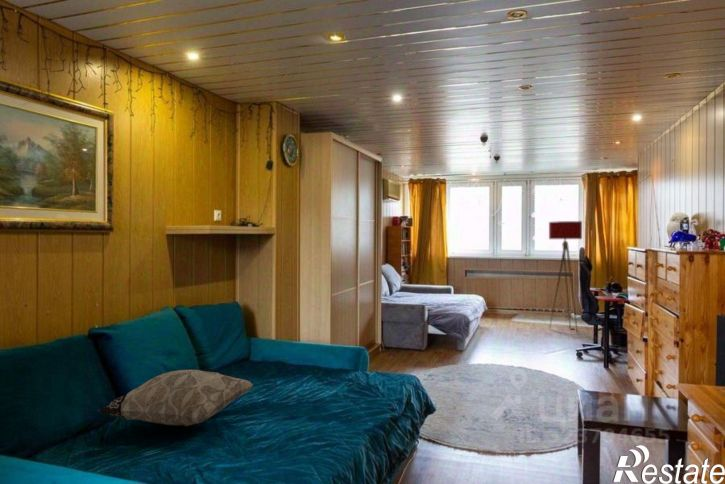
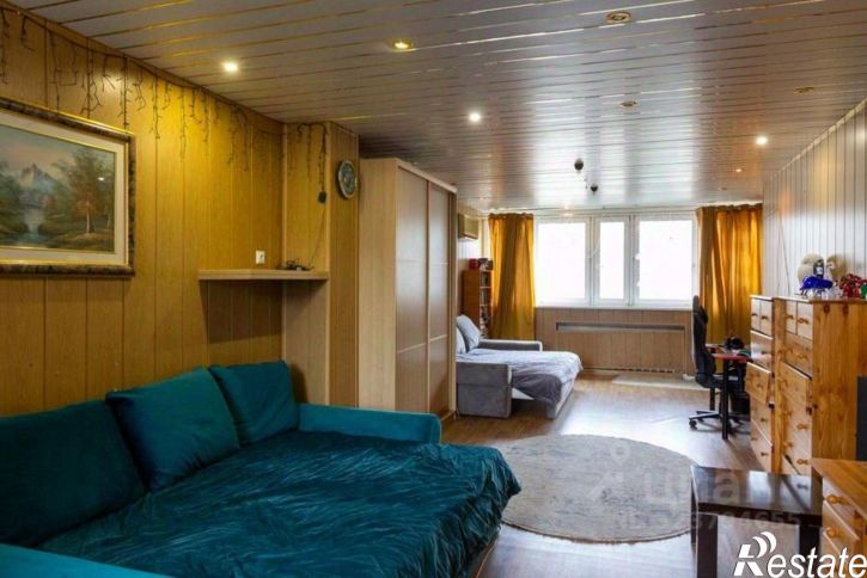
- decorative pillow [97,369,255,427]
- floor lamp [548,220,583,334]
